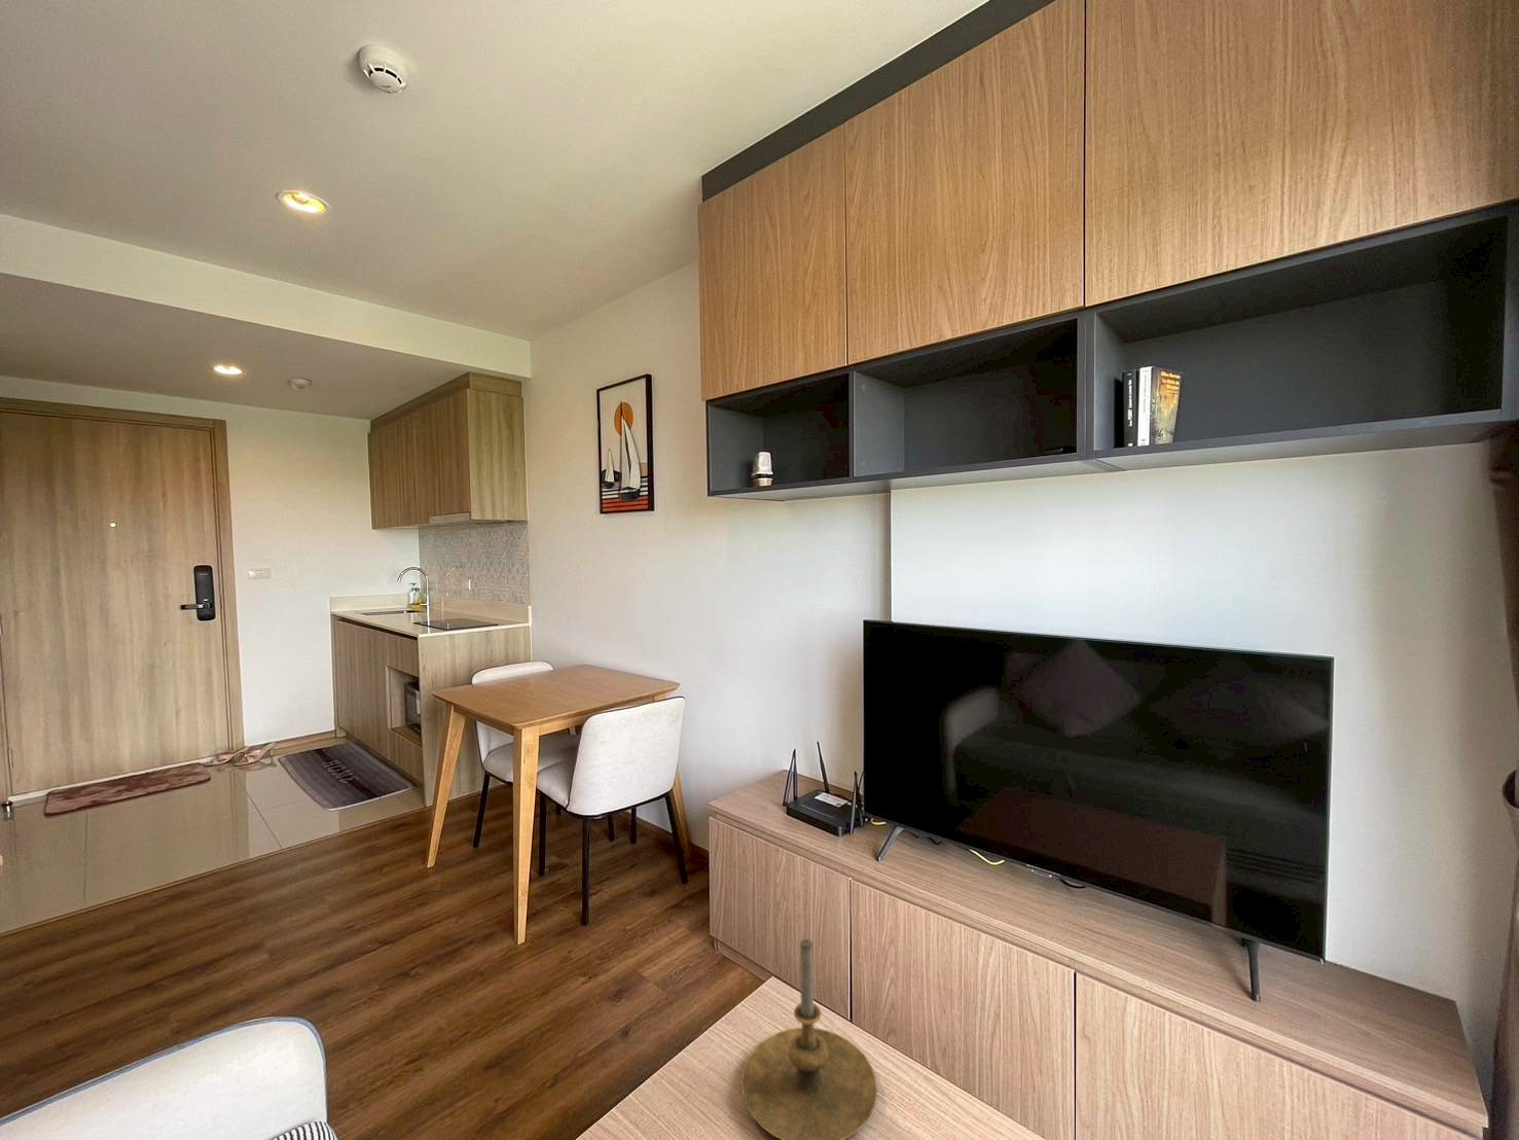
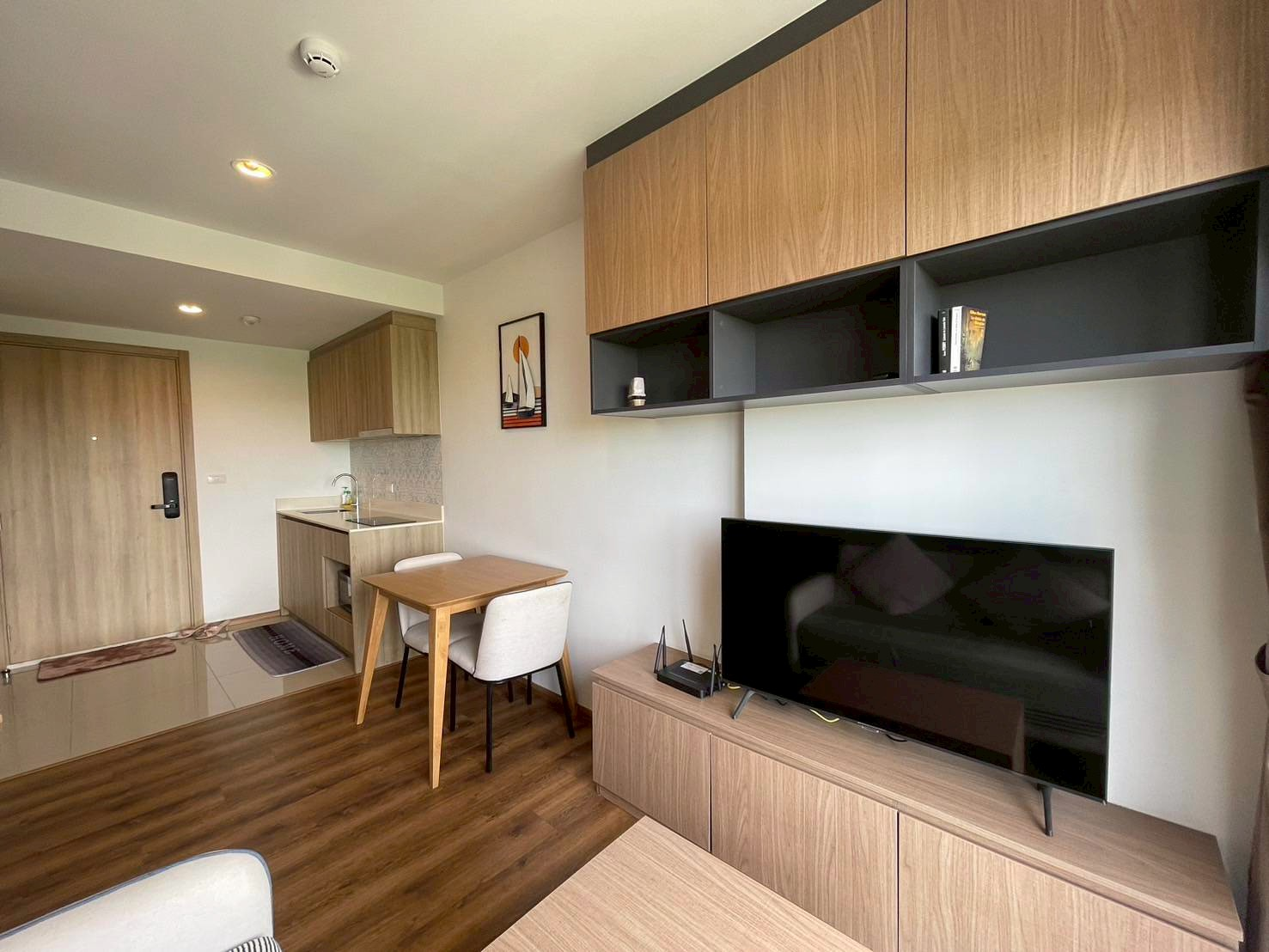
- candle holder [741,938,879,1140]
